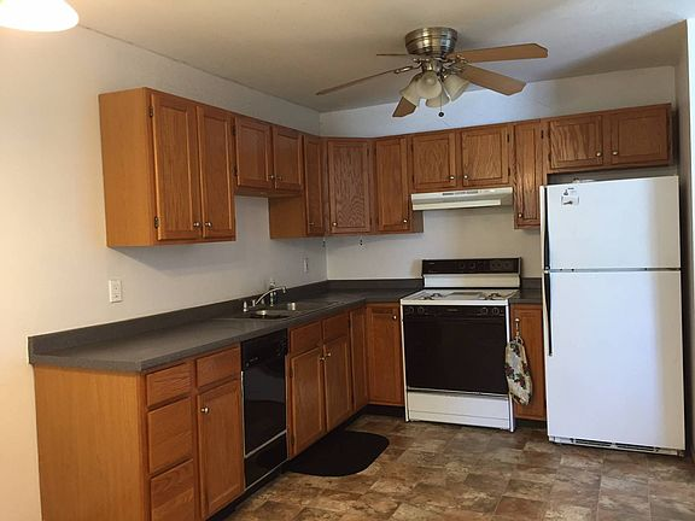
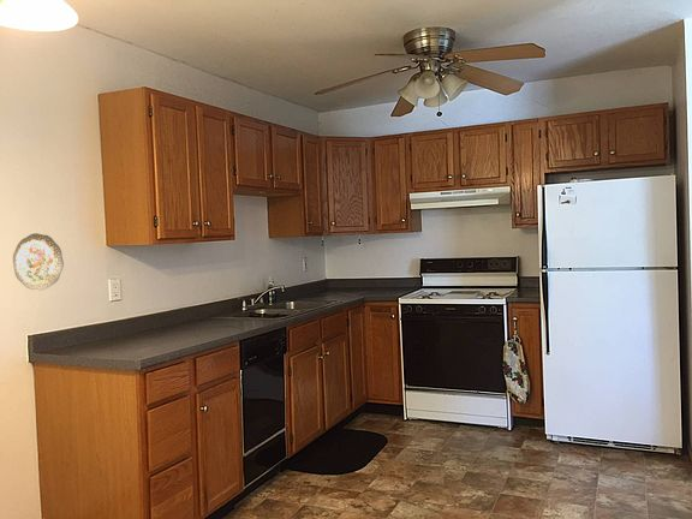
+ decorative plate [12,232,65,291]
